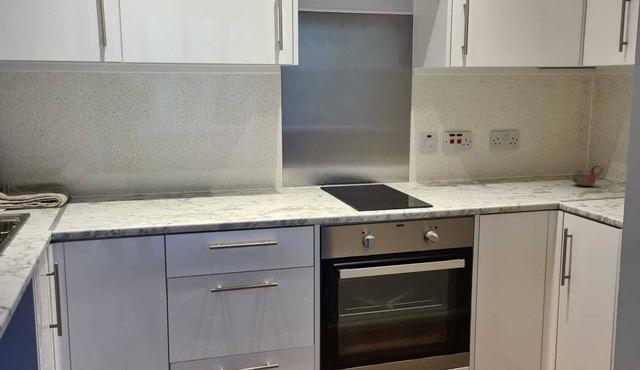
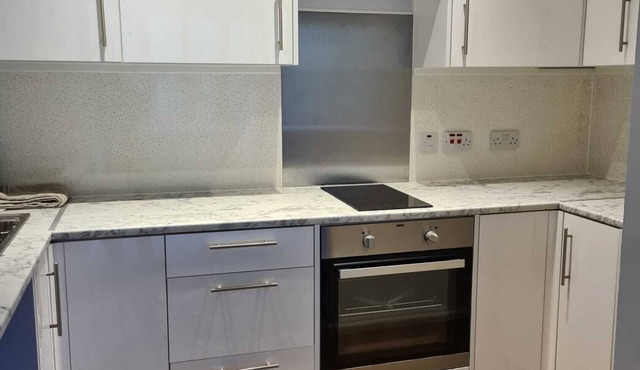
- cup [571,164,604,187]
